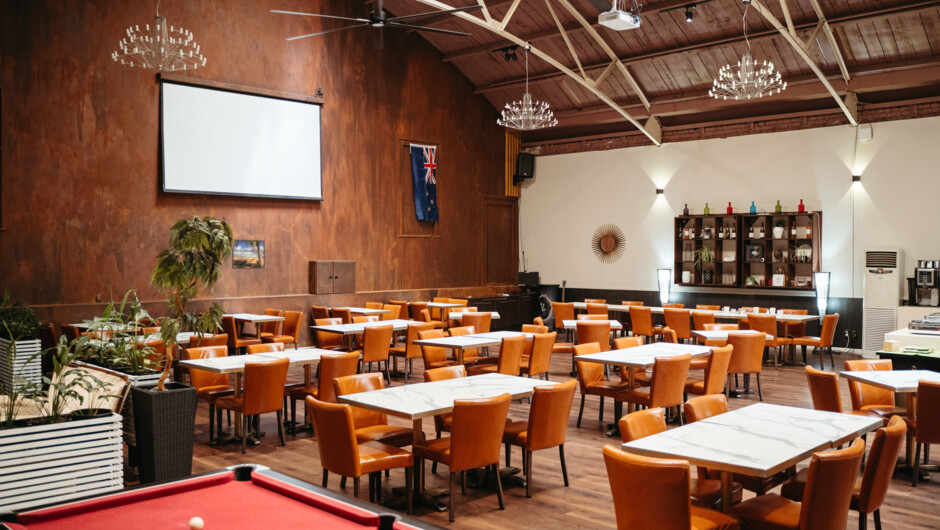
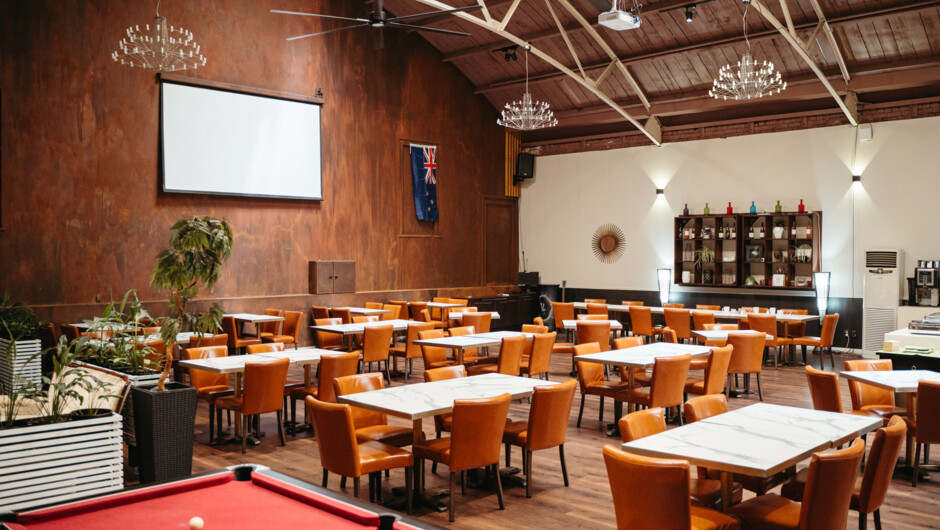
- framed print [231,239,266,270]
